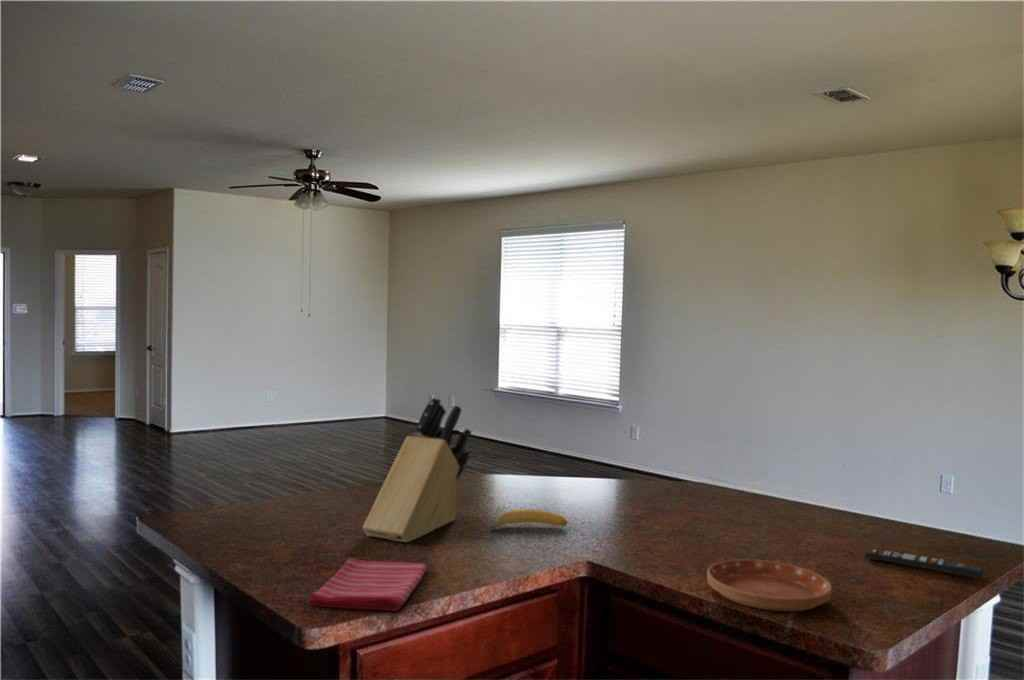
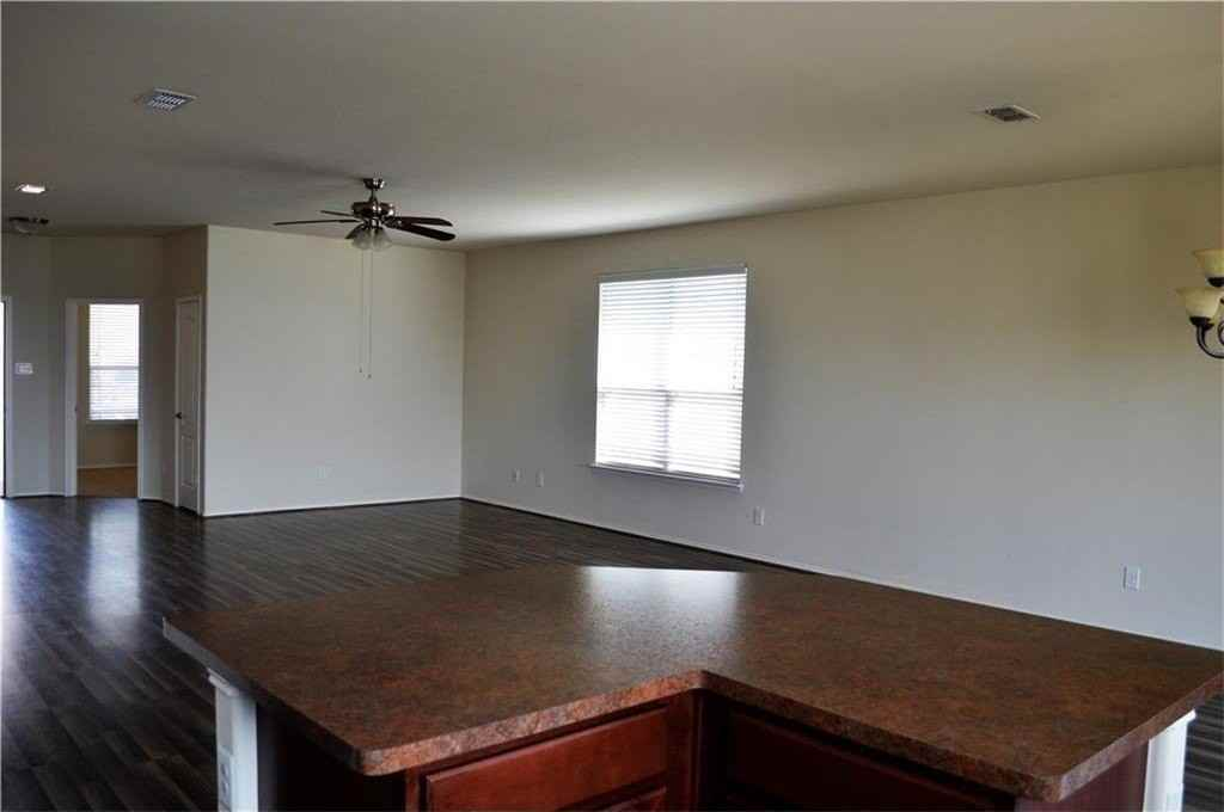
- saucer [706,558,833,612]
- remote control [864,548,985,580]
- knife block [362,396,473,543]
- dish towel [307,556,428,612]
- banana [490,508,569,531]
